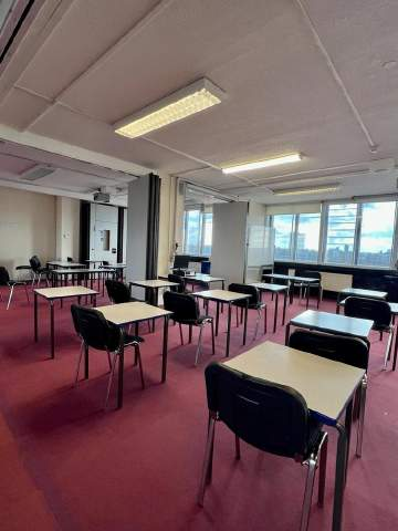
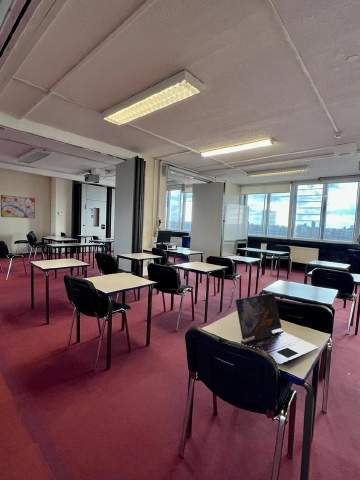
+ wall art [0,194,36,219]
+ laptop [234,292,320,366]
